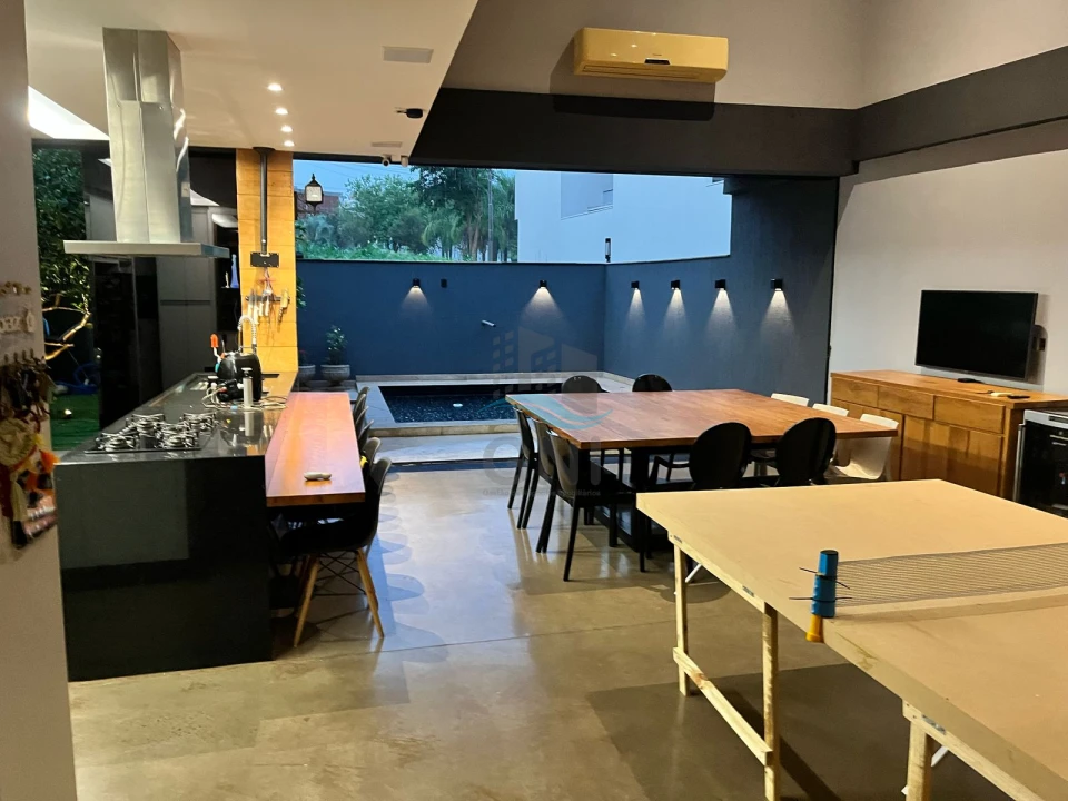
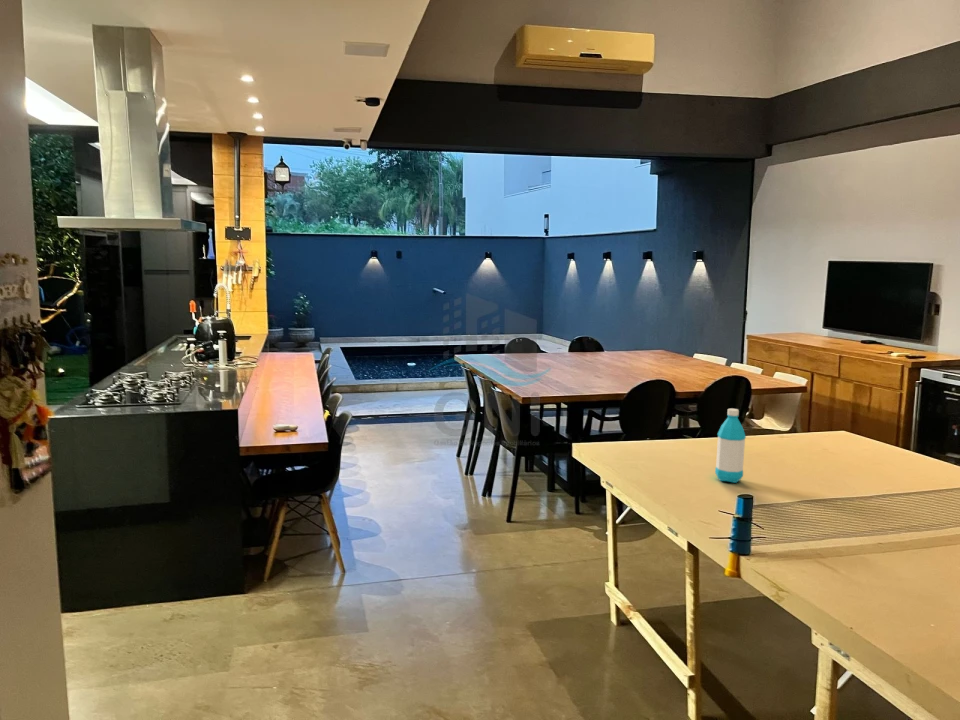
+ water bottle [714,408,747,484]
